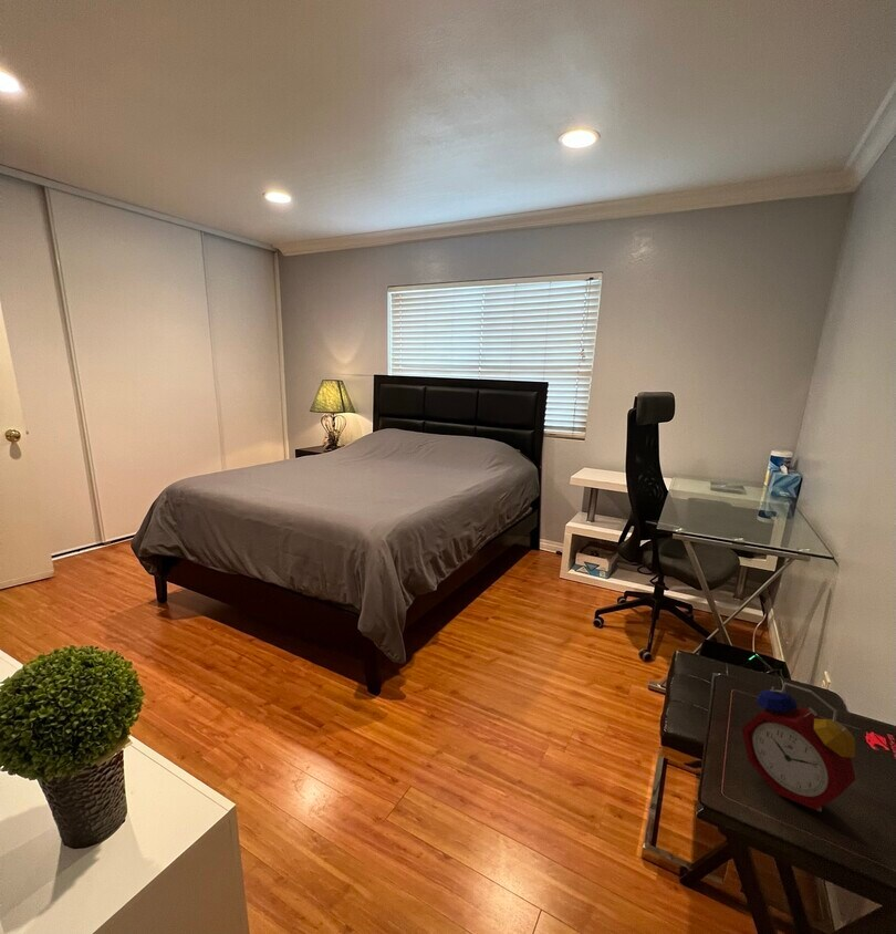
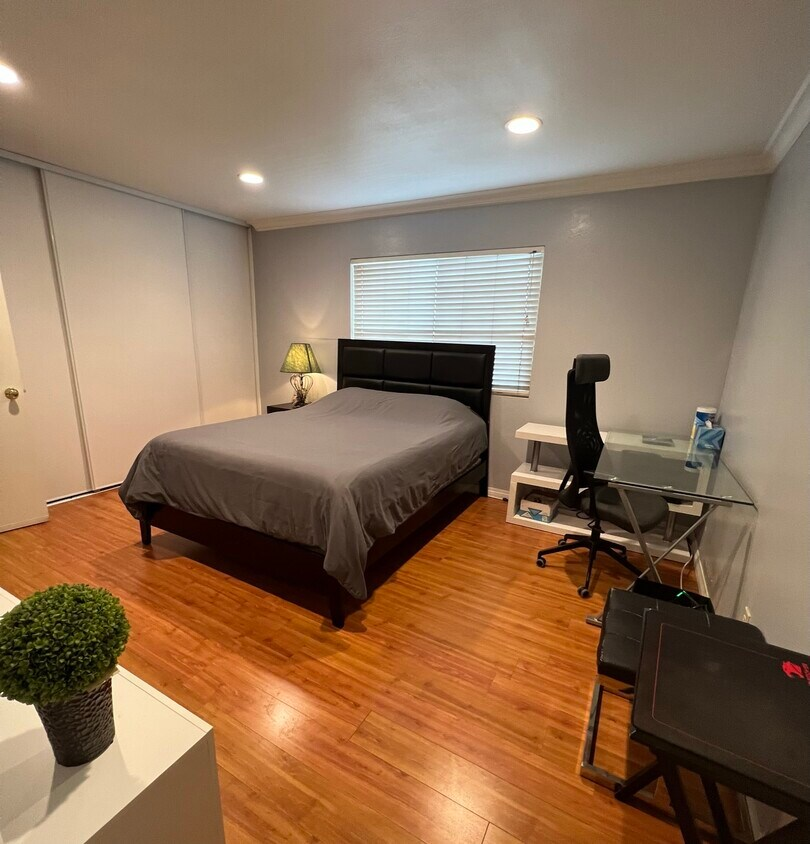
- alarm clock [740,681,857,812]
